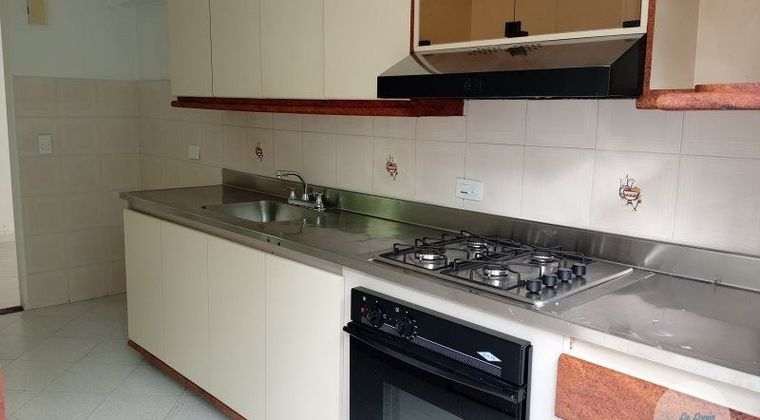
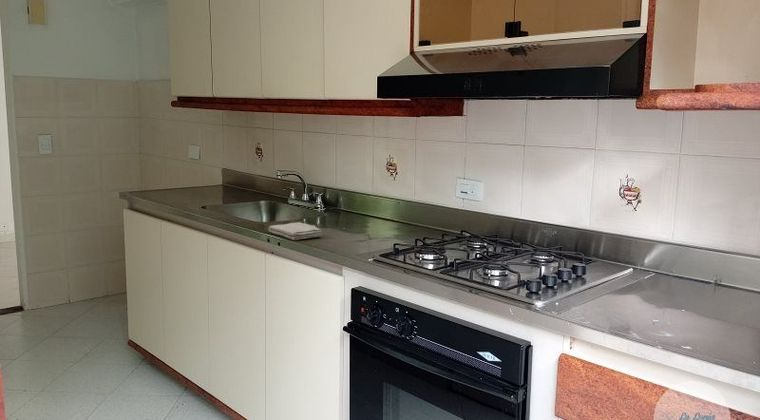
+ washcloth [267,221,324,241]
